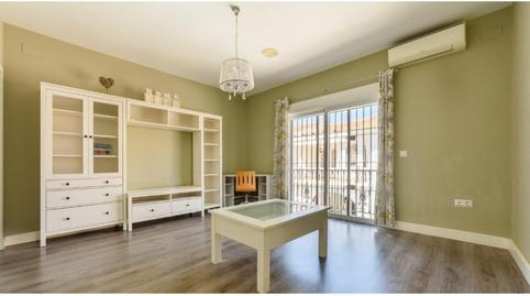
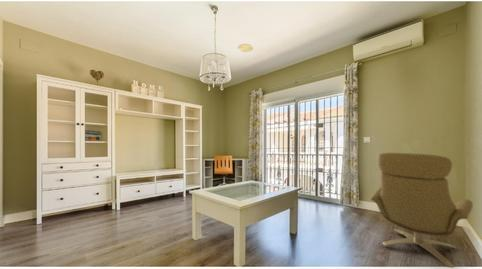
+ chair [370,152,476,268]
